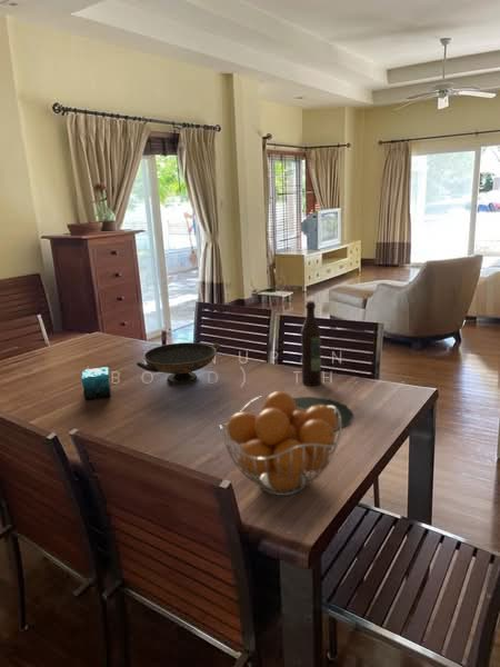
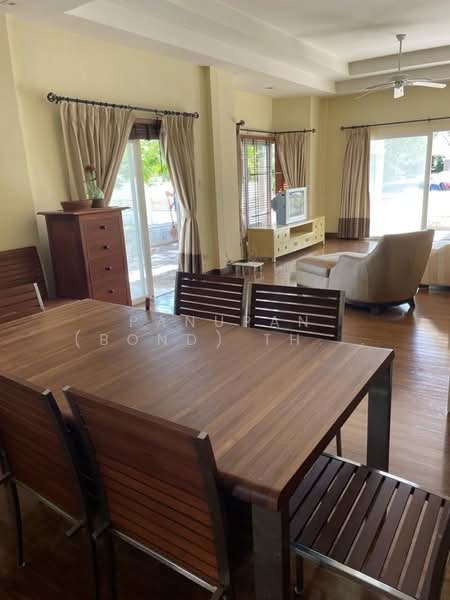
- candle [80,366,112,401]
- wine bottle [300,300,322,387]
- decorative bowl [136,341,221,386]
- plate [292,396,354,431]
- fruit basket [219,390,342,497]
